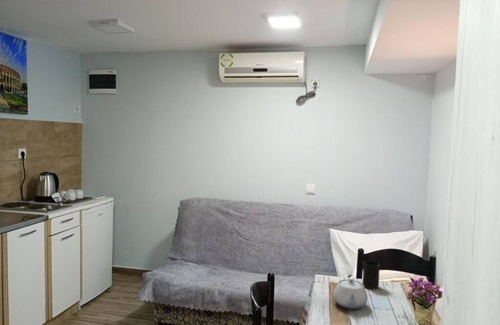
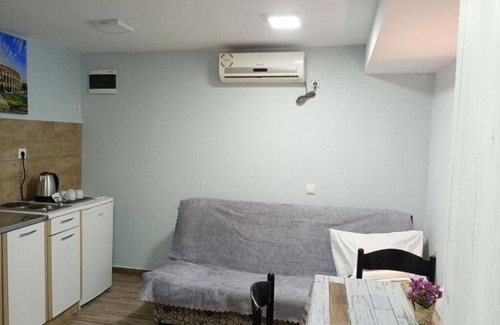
- teapot [332,277,368,310]
- cup [362,260,381,290]
